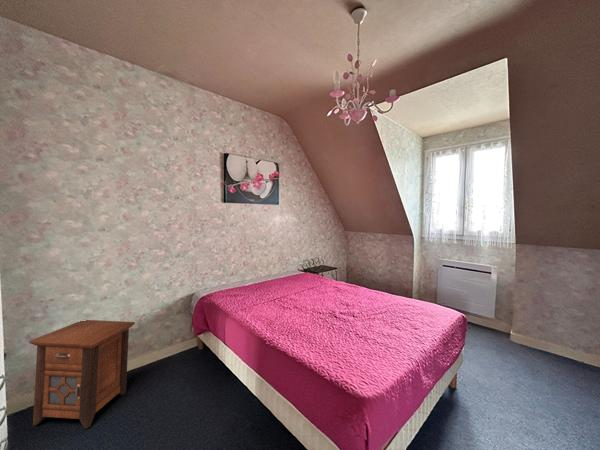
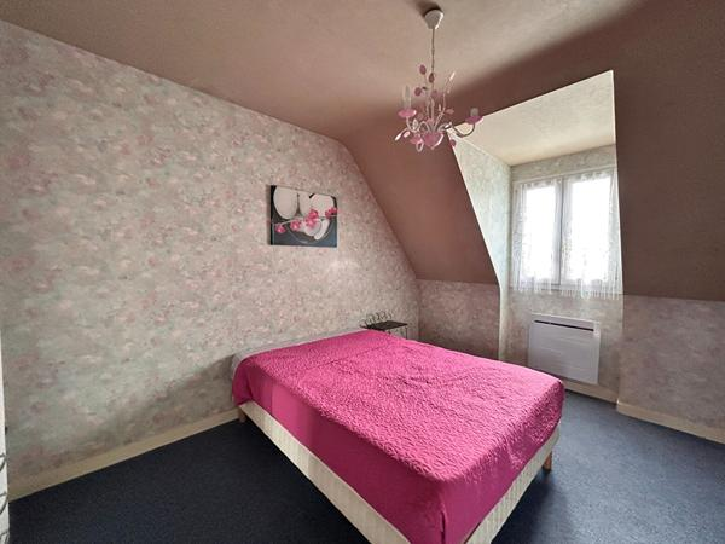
- nightstand [28,319,136,430]
